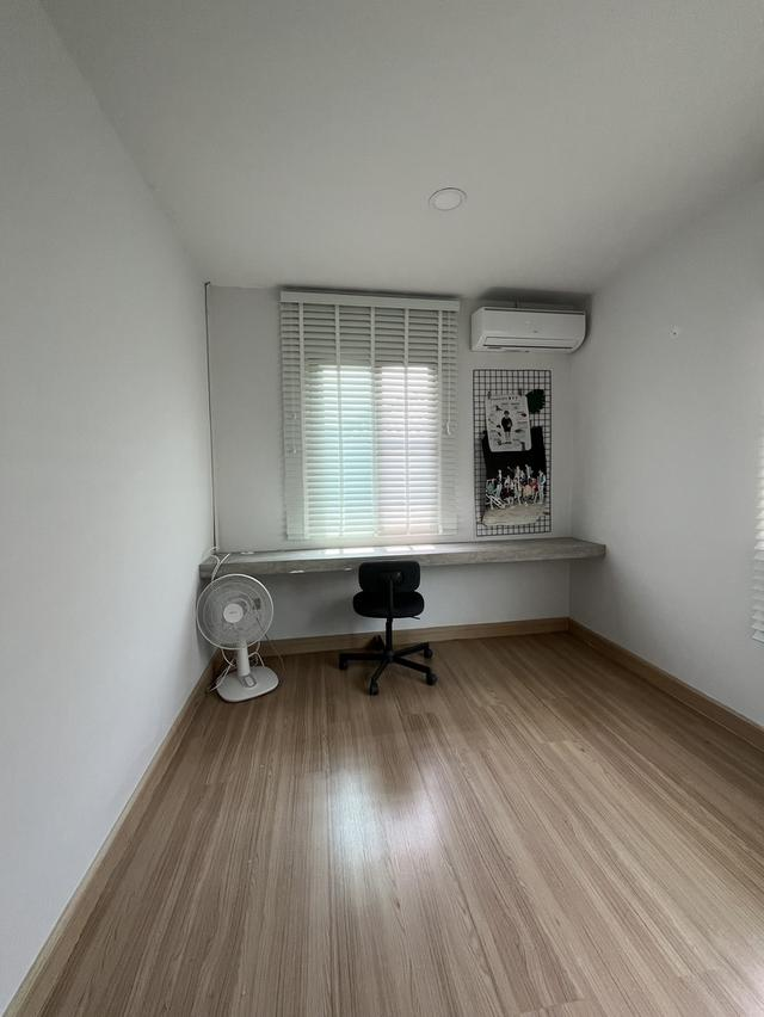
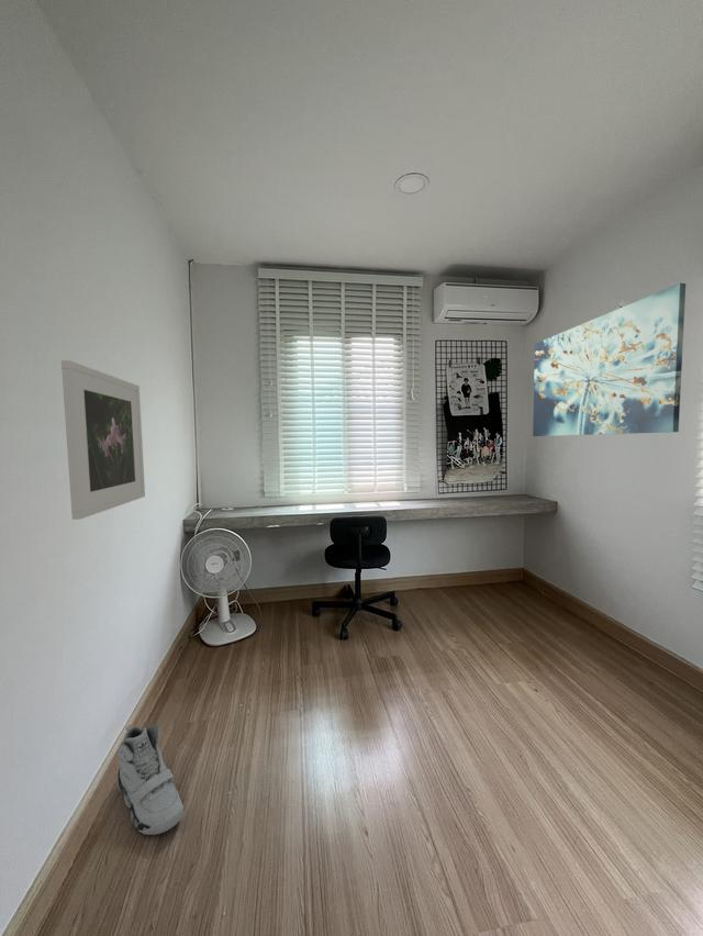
+ sneaker [116,723,185,836]
+ wall art [532,282,687,437]
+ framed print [60,359,146,521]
